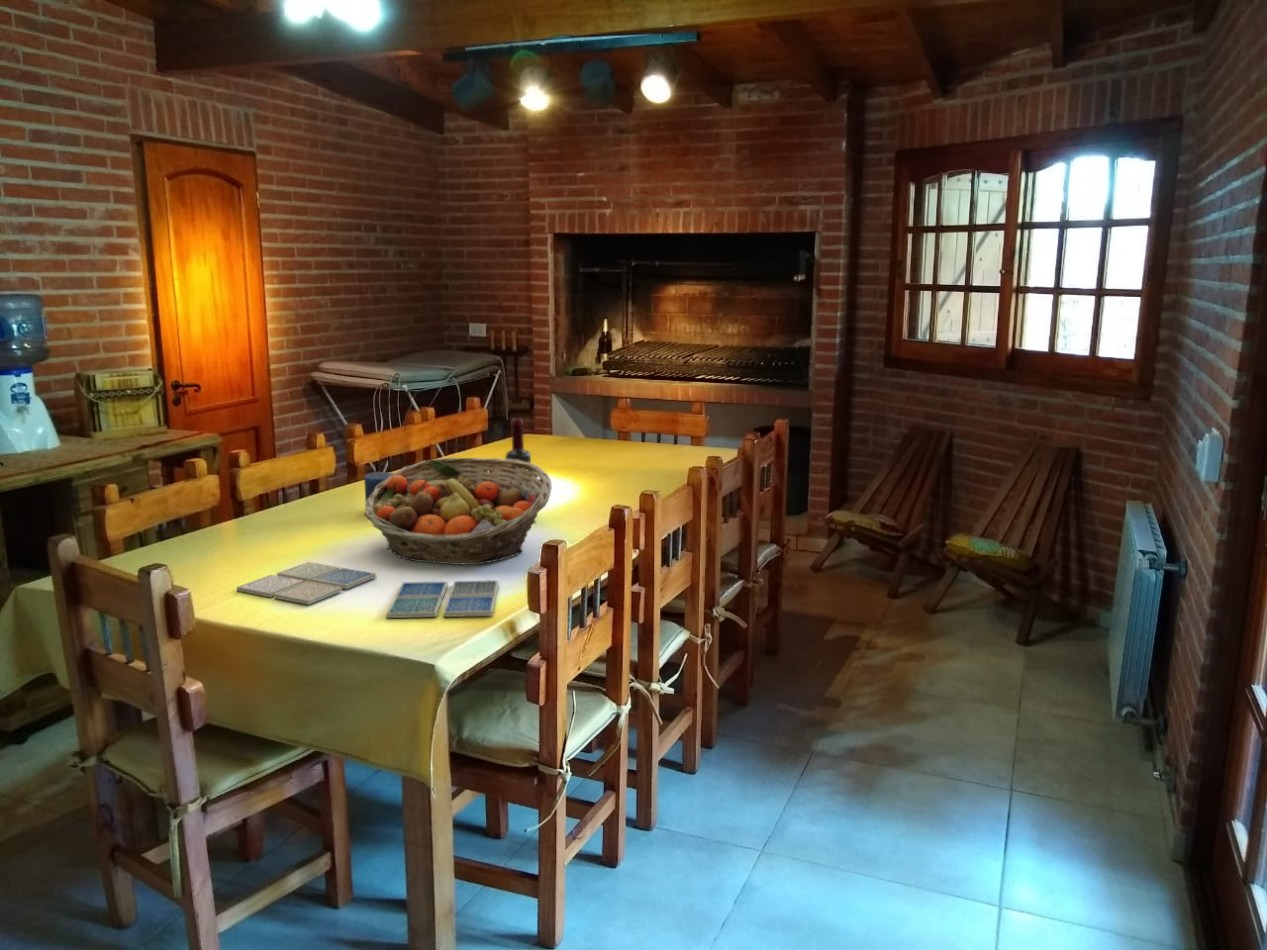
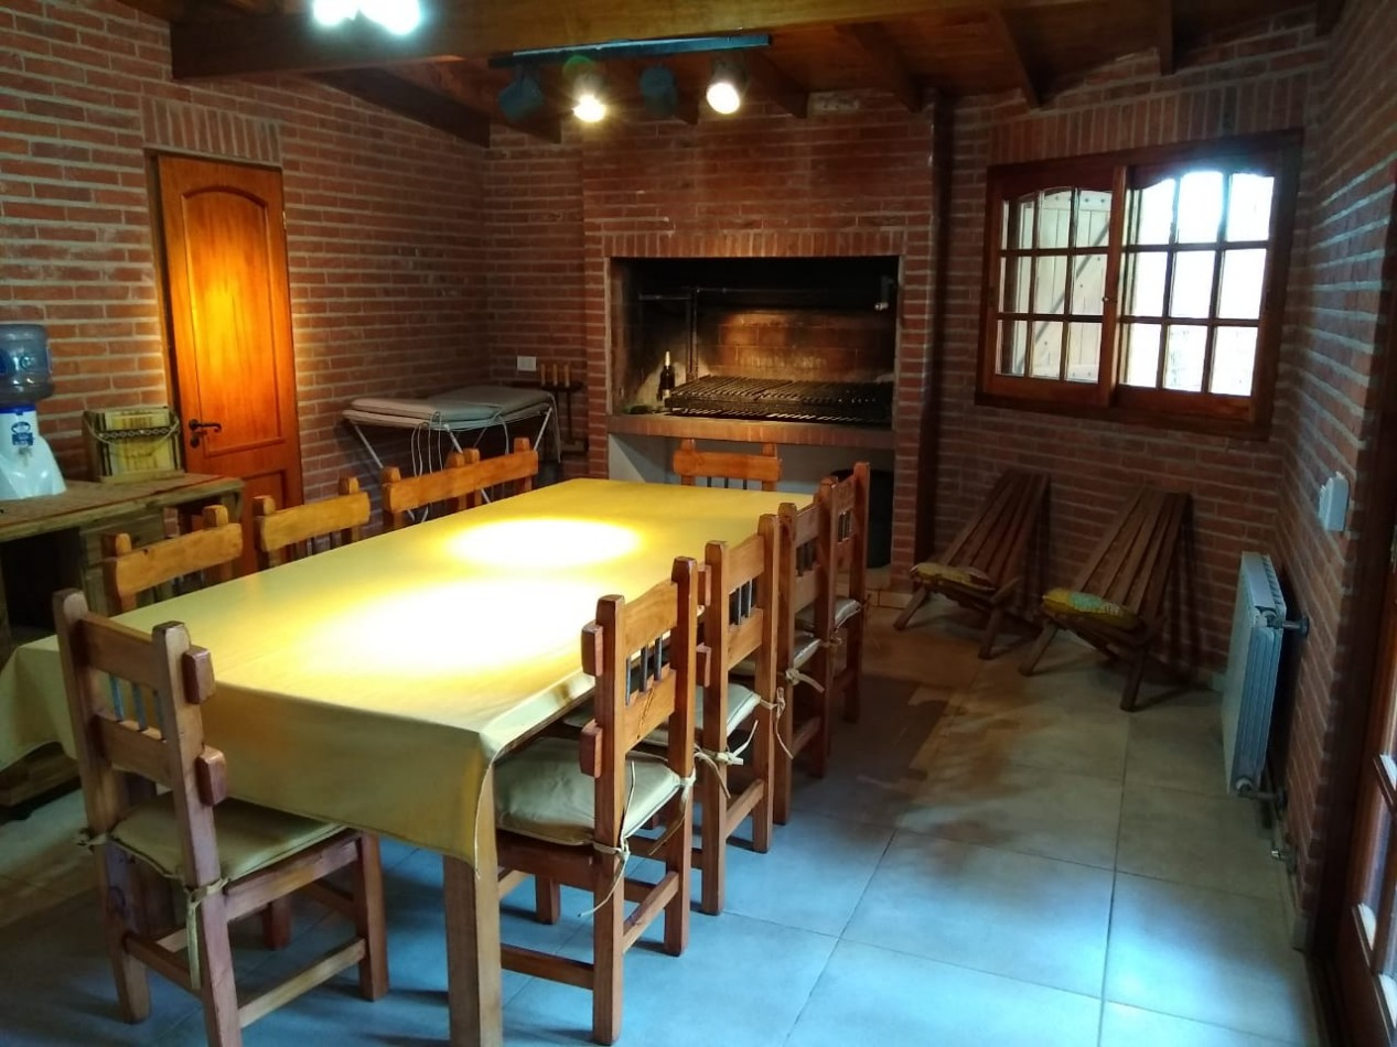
- fruit basket [363,457,553,566]
- wine bottle [504,417,532,483]
- drink coaster [385,579,499,619]
- candle [363,471,394,502]
- drink coaster [236,561,377,606]
